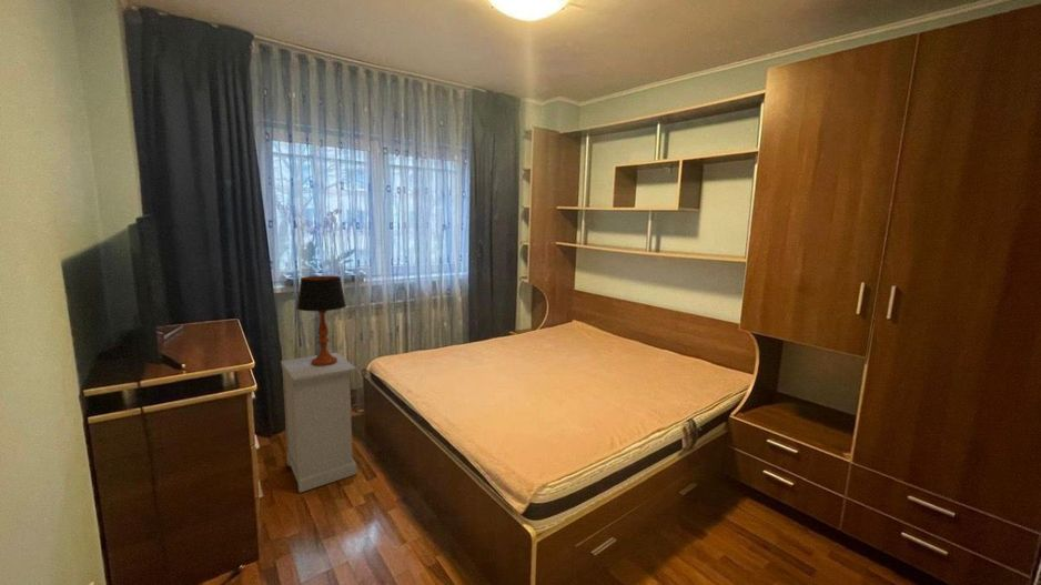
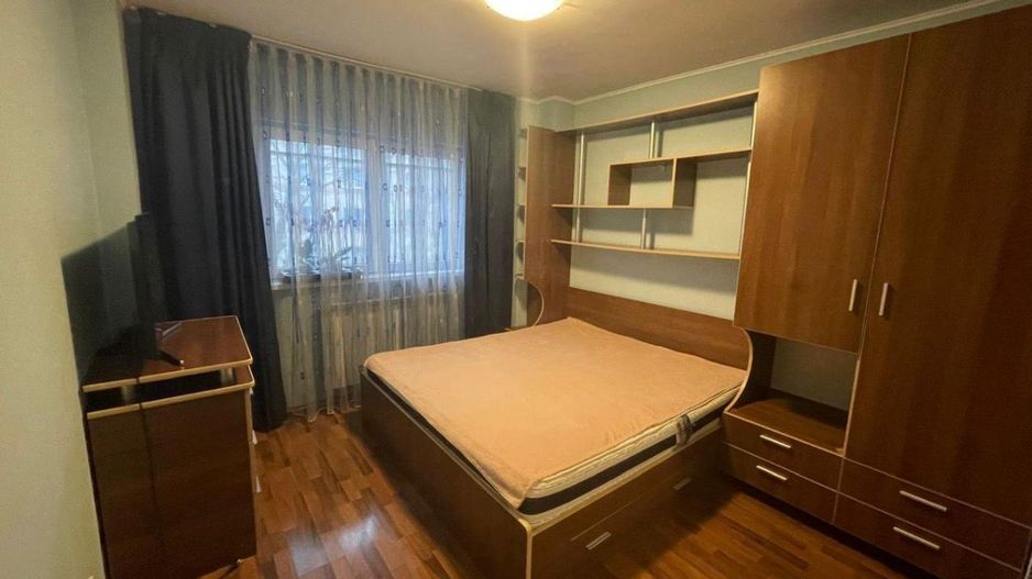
- nightstand [280,352,358,494]
- table lamp [296,275,347,366]
